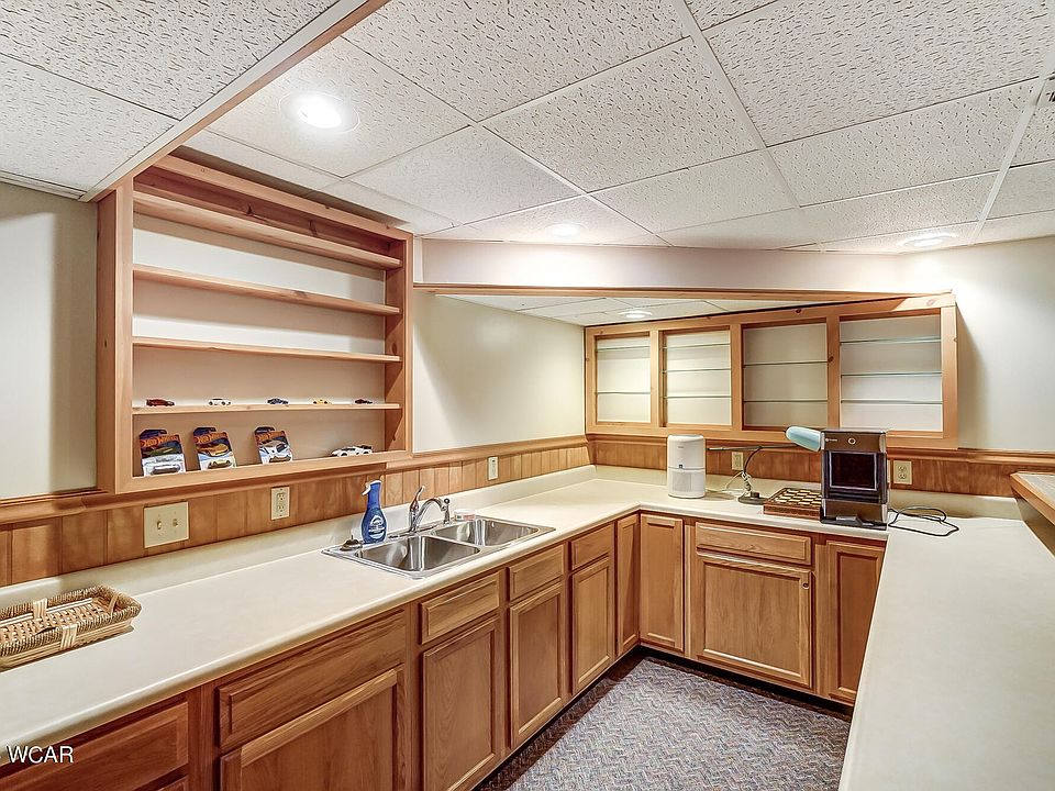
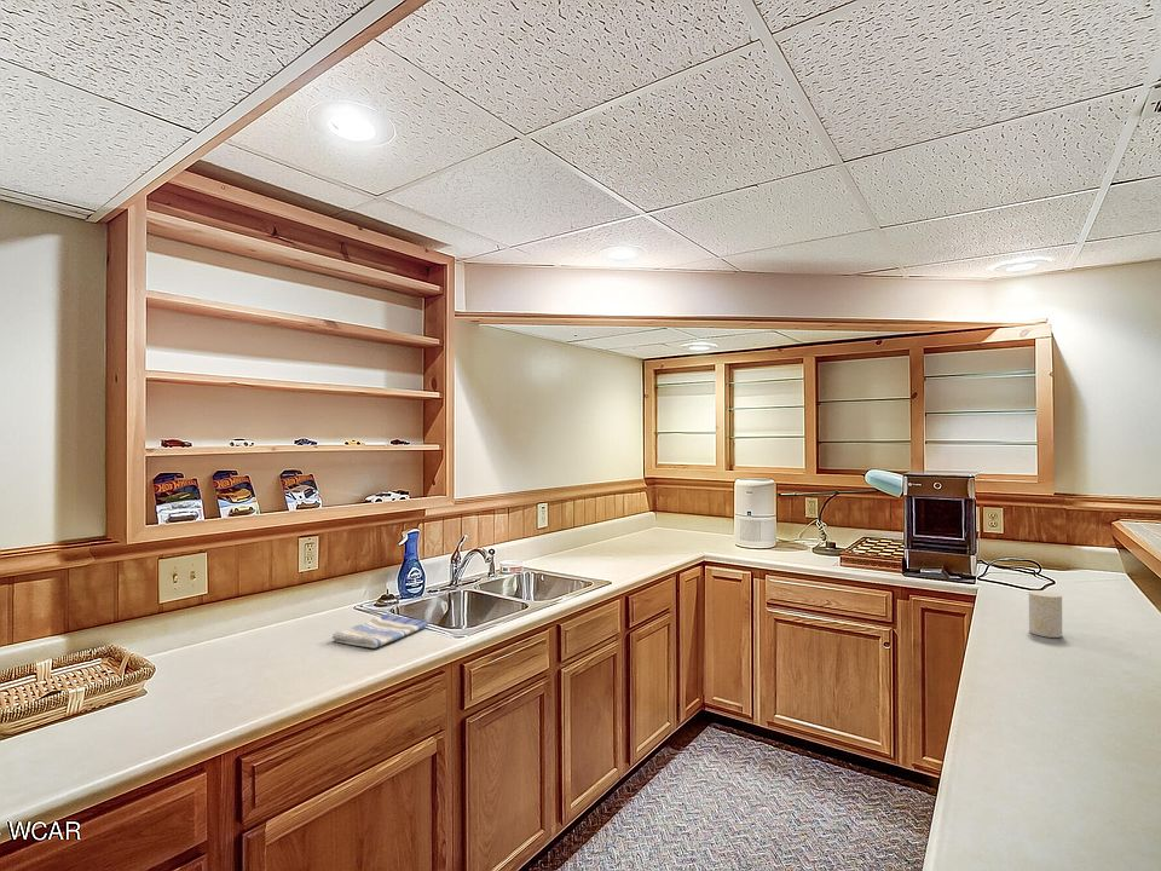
+ dish towel [330,613,429,650]
+ cup [1028,589,1063,639]
